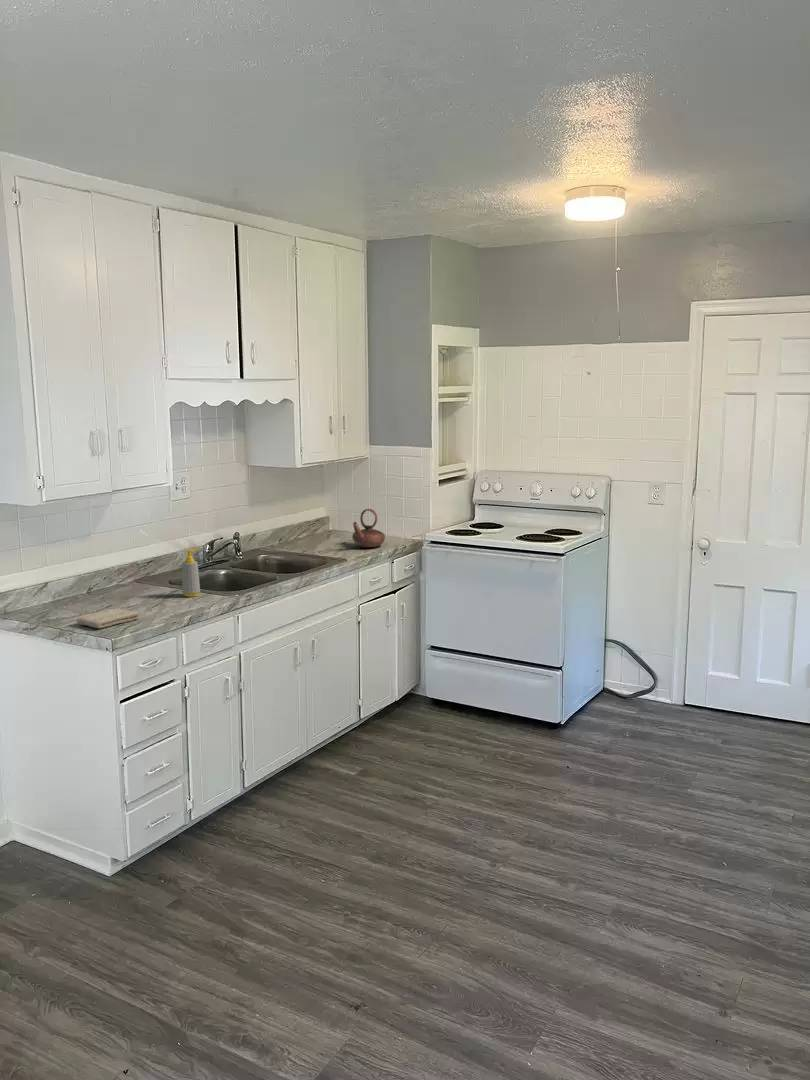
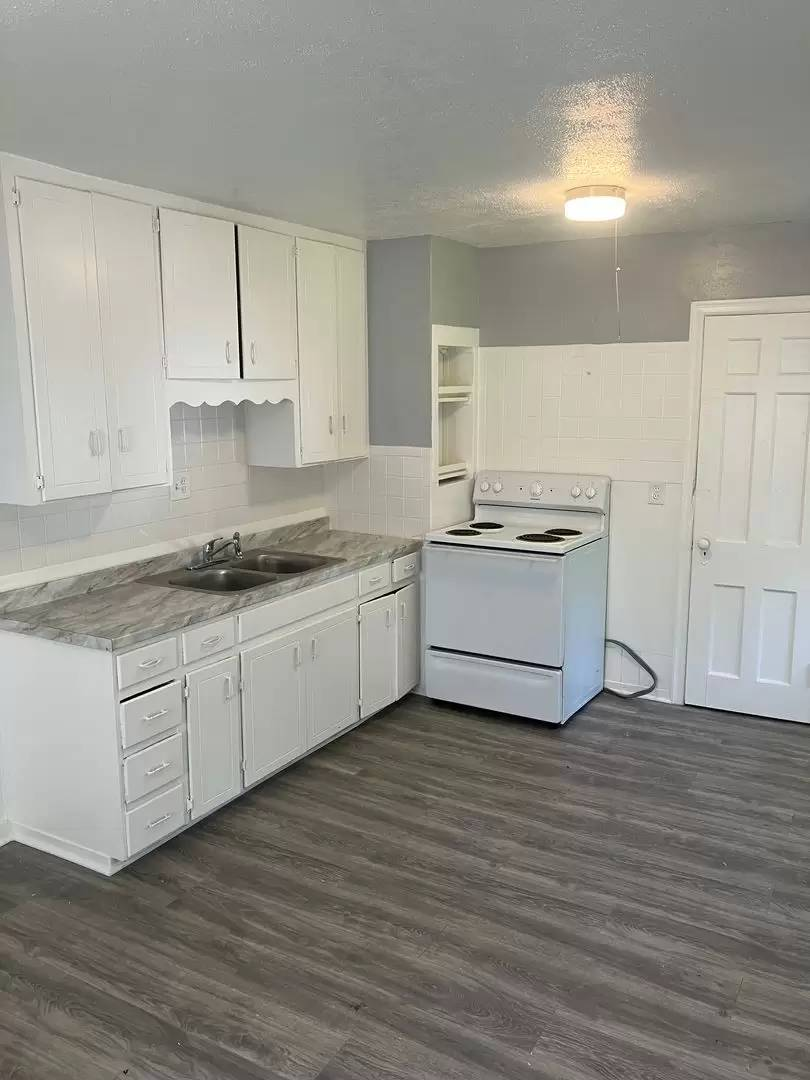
- teapot [351,508,386,548]
- washcloth [76,607,140,629]
- soap bottle [181,548,201,598]
